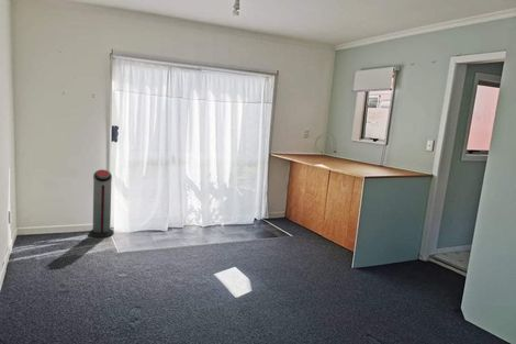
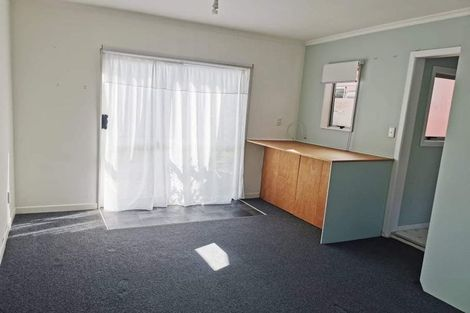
- air purifier [88,168,115,238]
